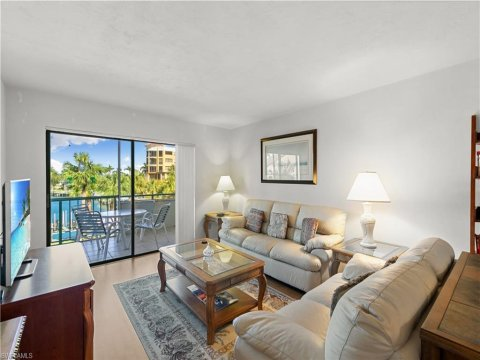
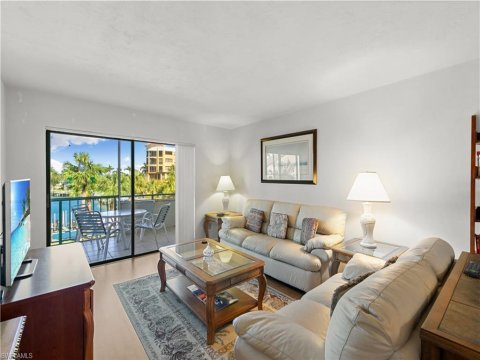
+ remote control [462,260,480,278]
